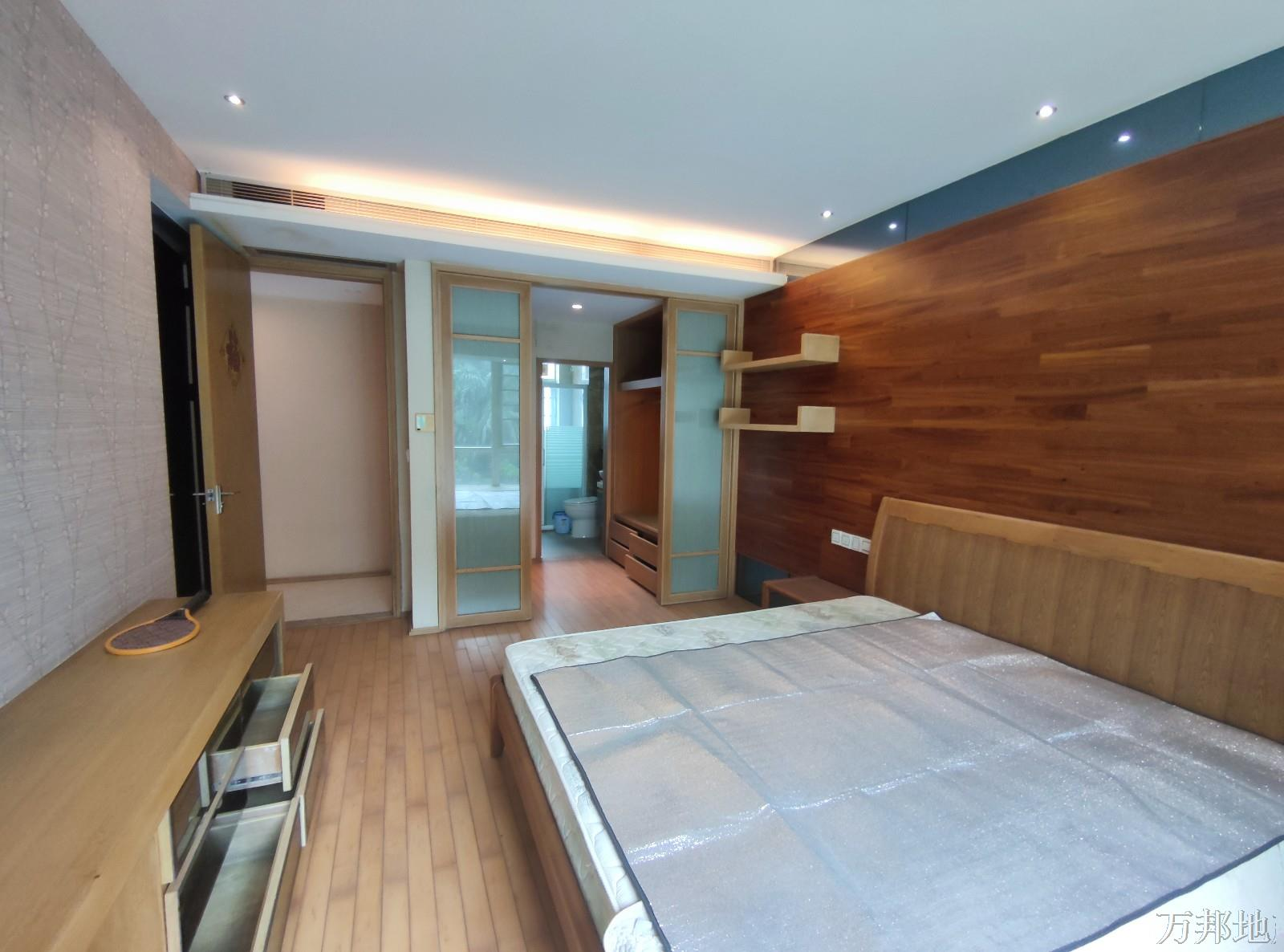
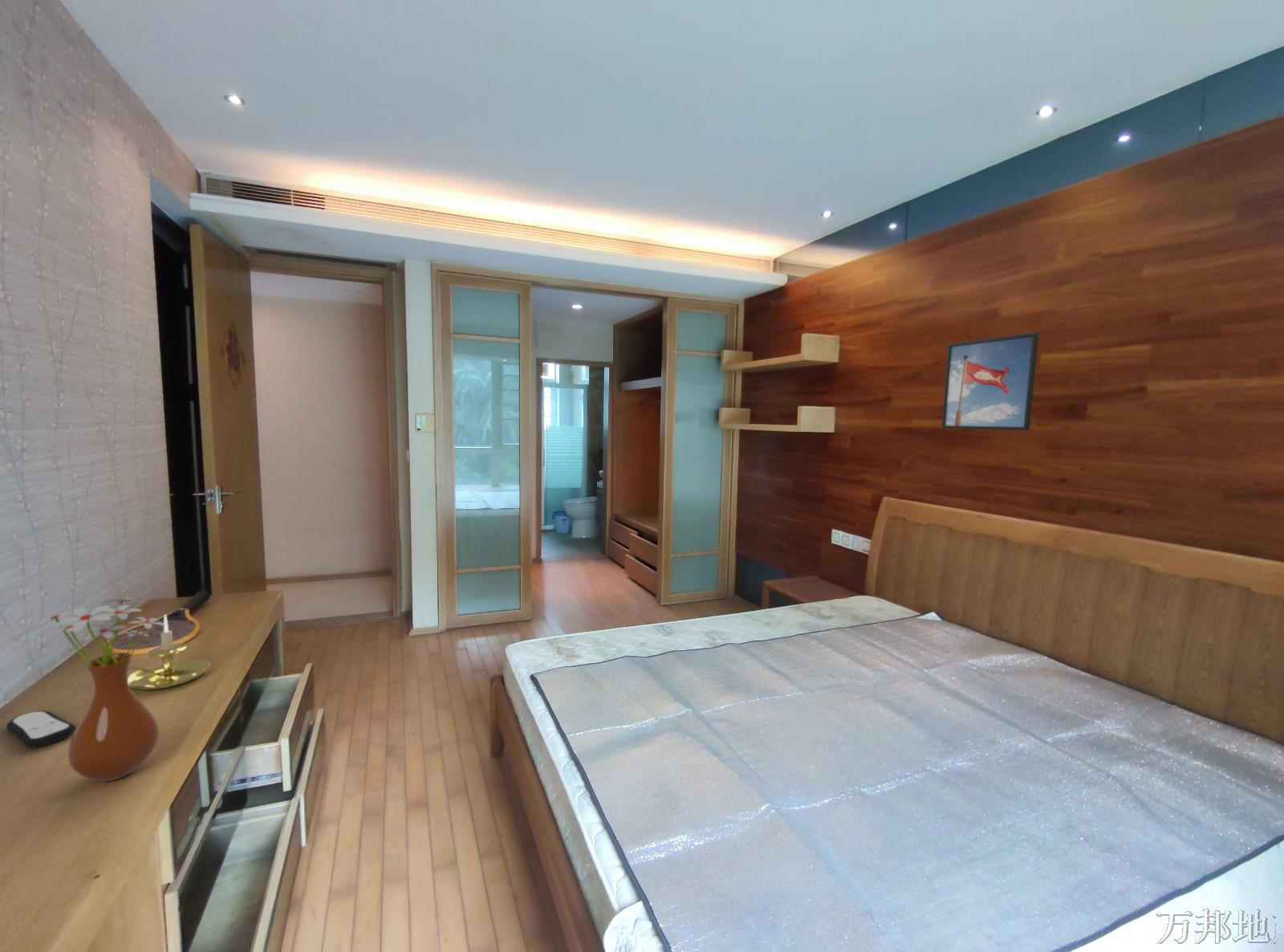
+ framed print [941,332,1040,431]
+ remote control [6,710,76,749]
+ candle holder [128,613,212,691]
+ vase [30,597,166,782]
